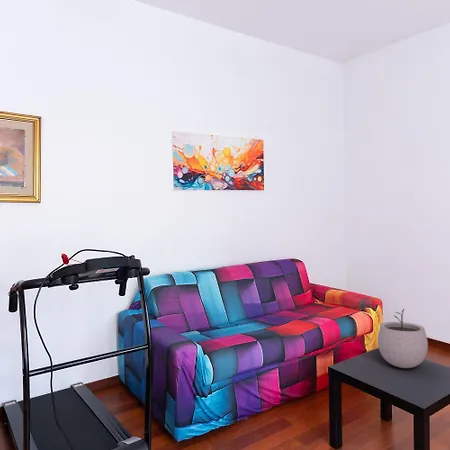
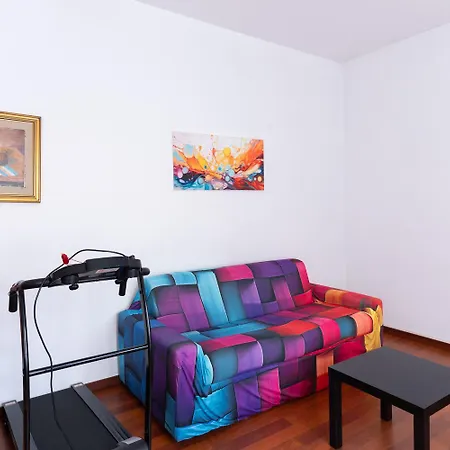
- plant pot [377,308,429,369]
